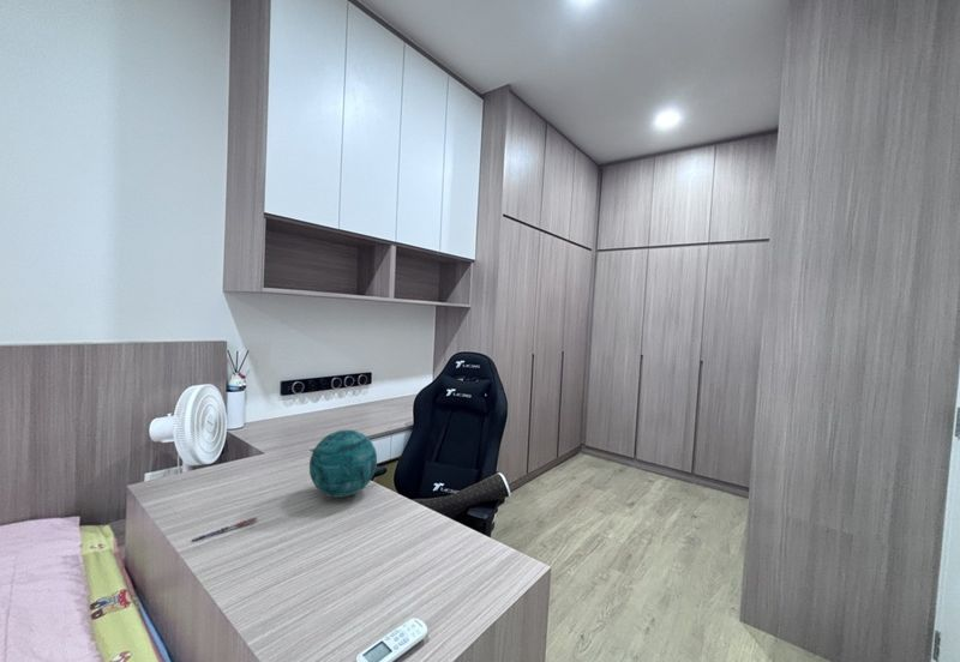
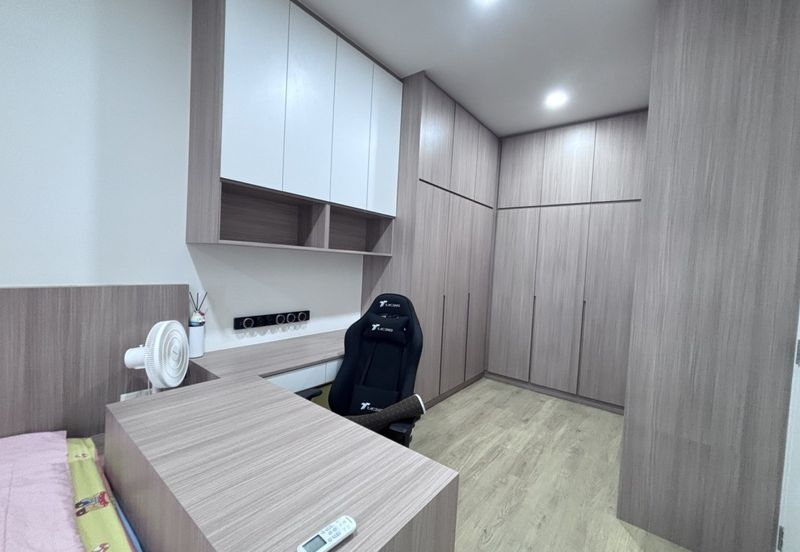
- decorative orb [308,428,378,499]
- pen [191,517,259,543]
